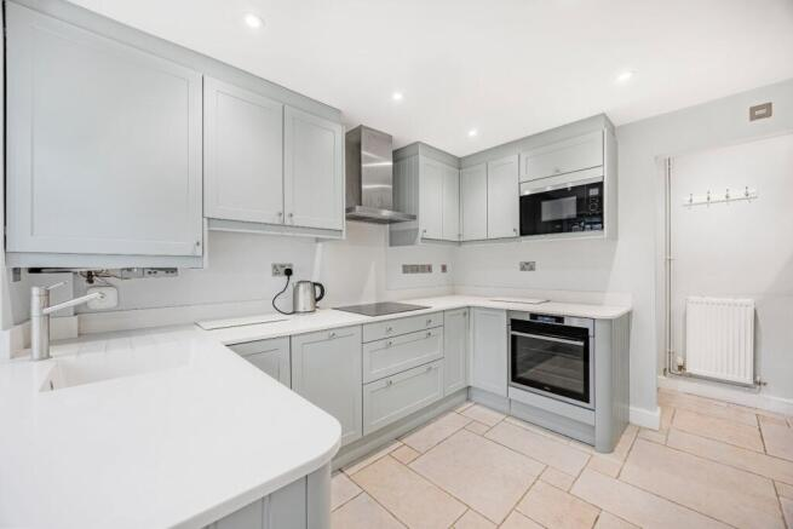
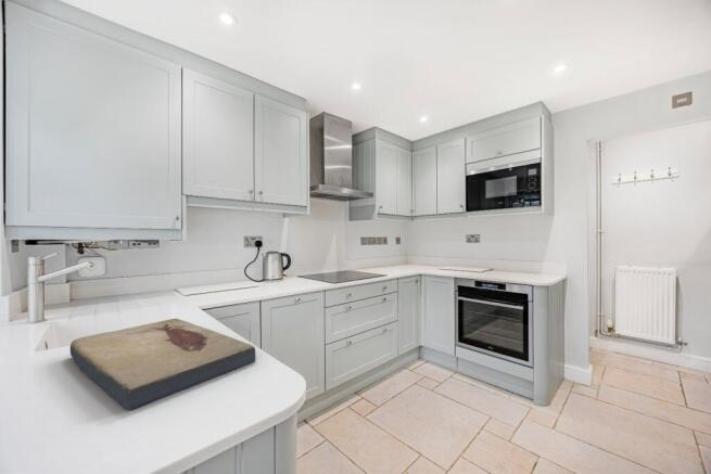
+ fish fossil [69,318,256,411]
